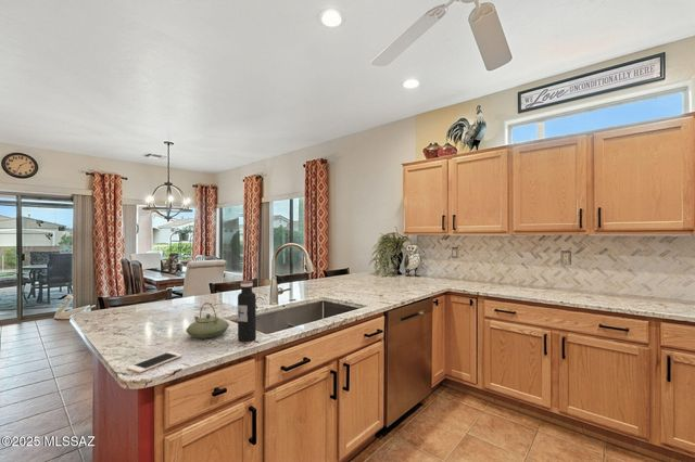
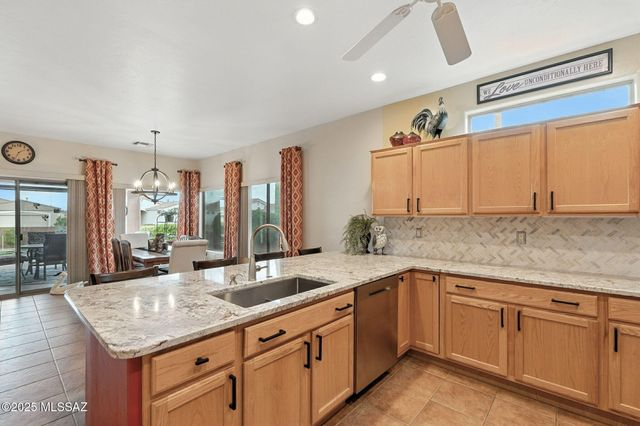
- cell phone [126,350,184,374]
- water bottle [237,280,257,343]
- teapot [185,301,230,339]
